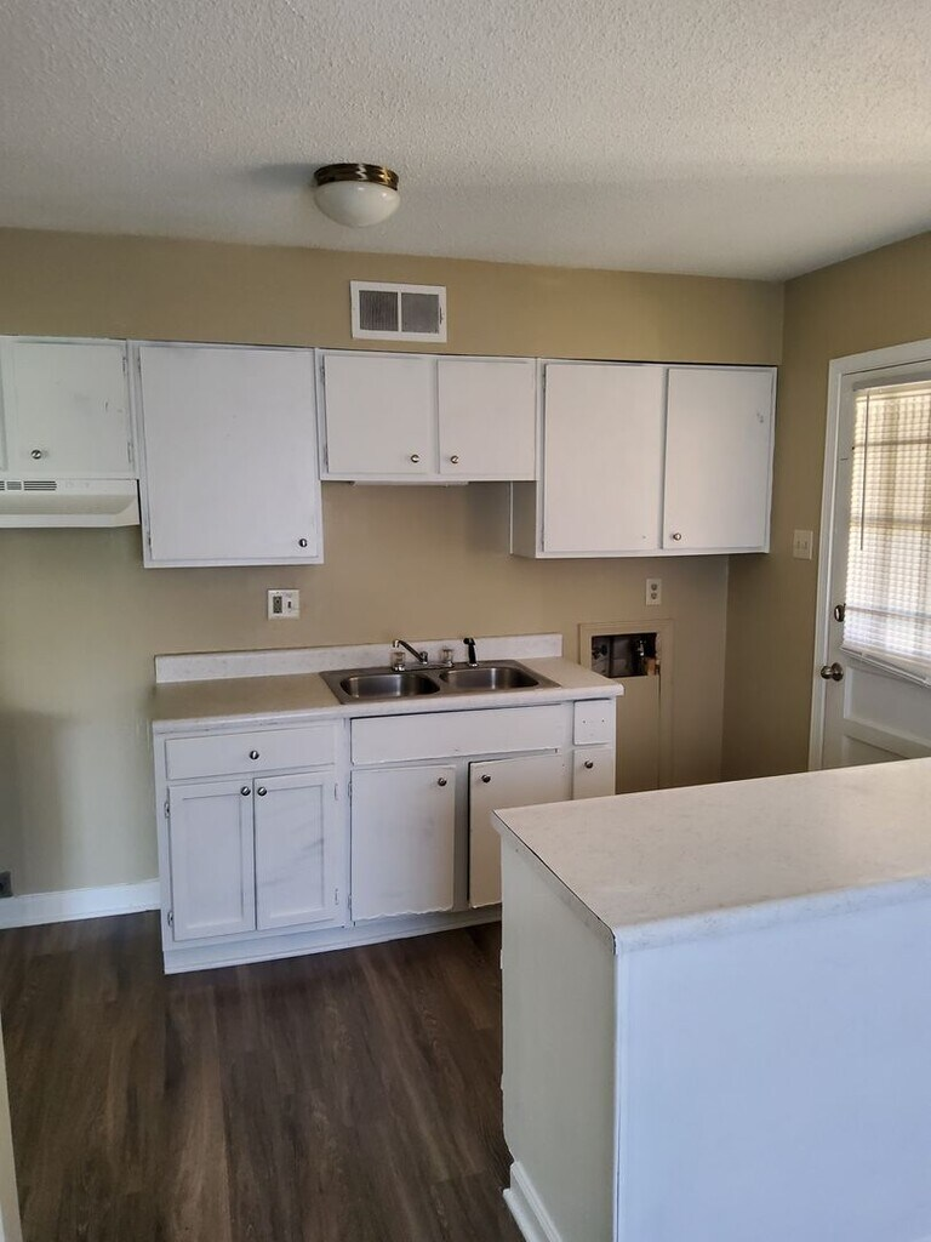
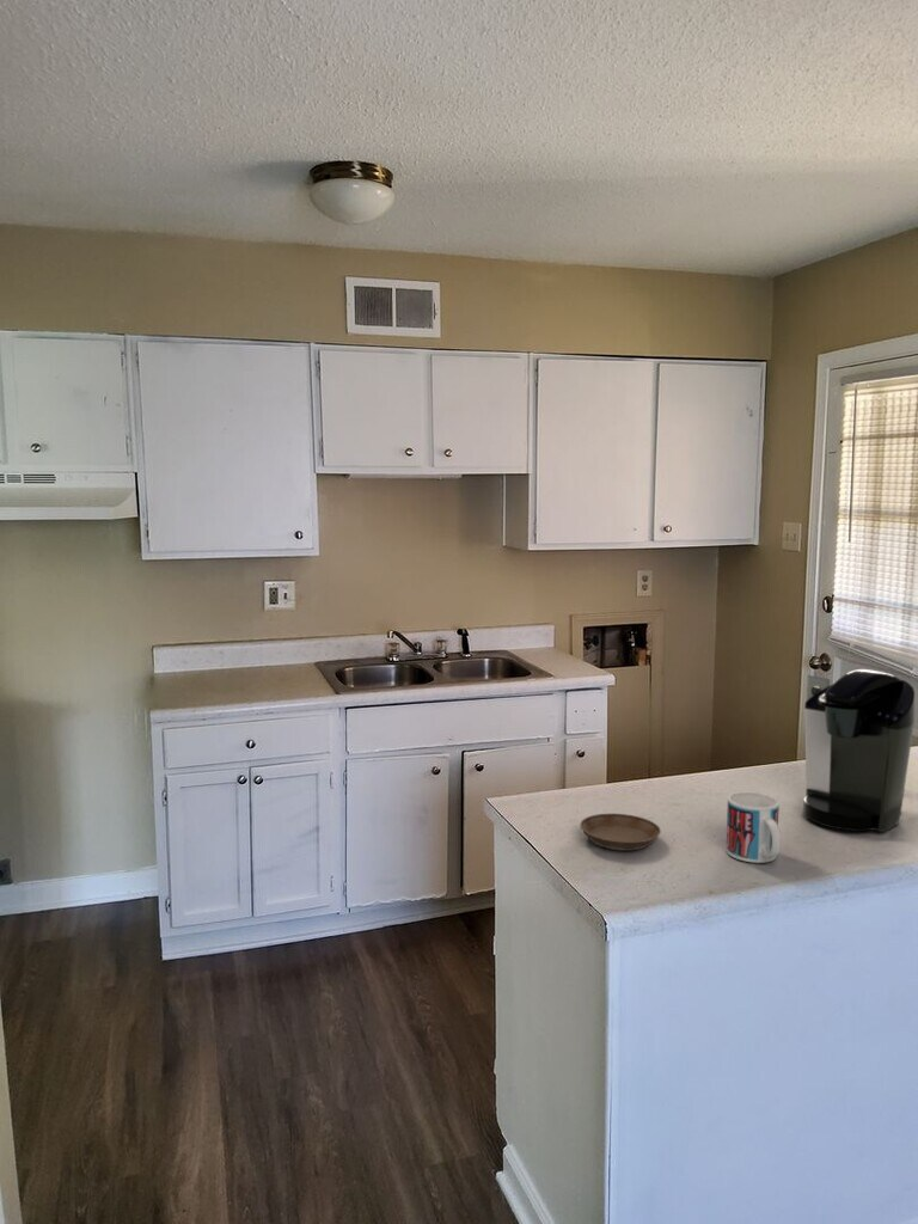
+ saucer [579,813,662,852]
+ coffee maker [802,668,916,833]
+ mug [726,790,782,864]
